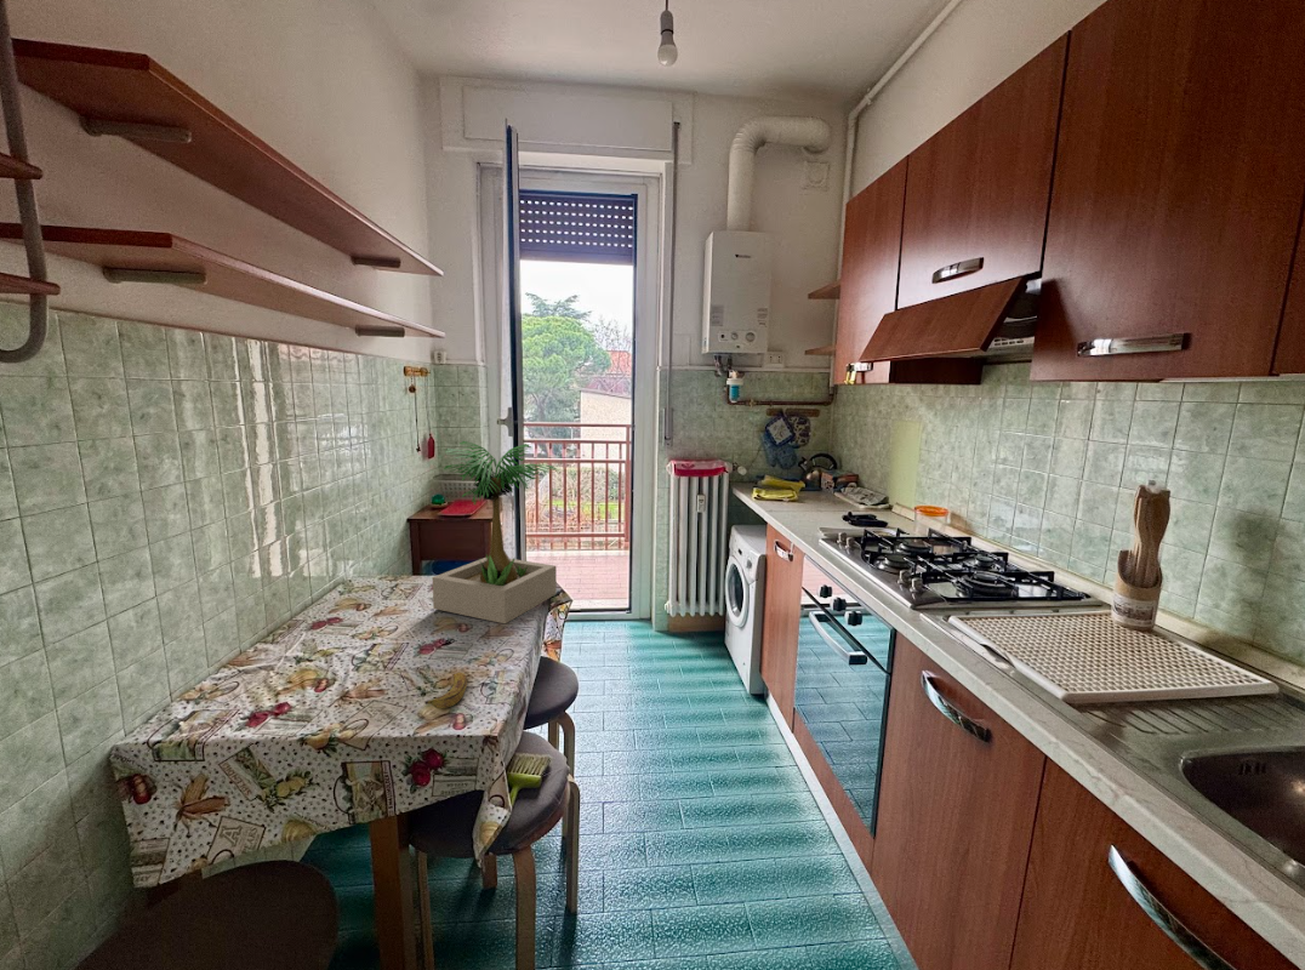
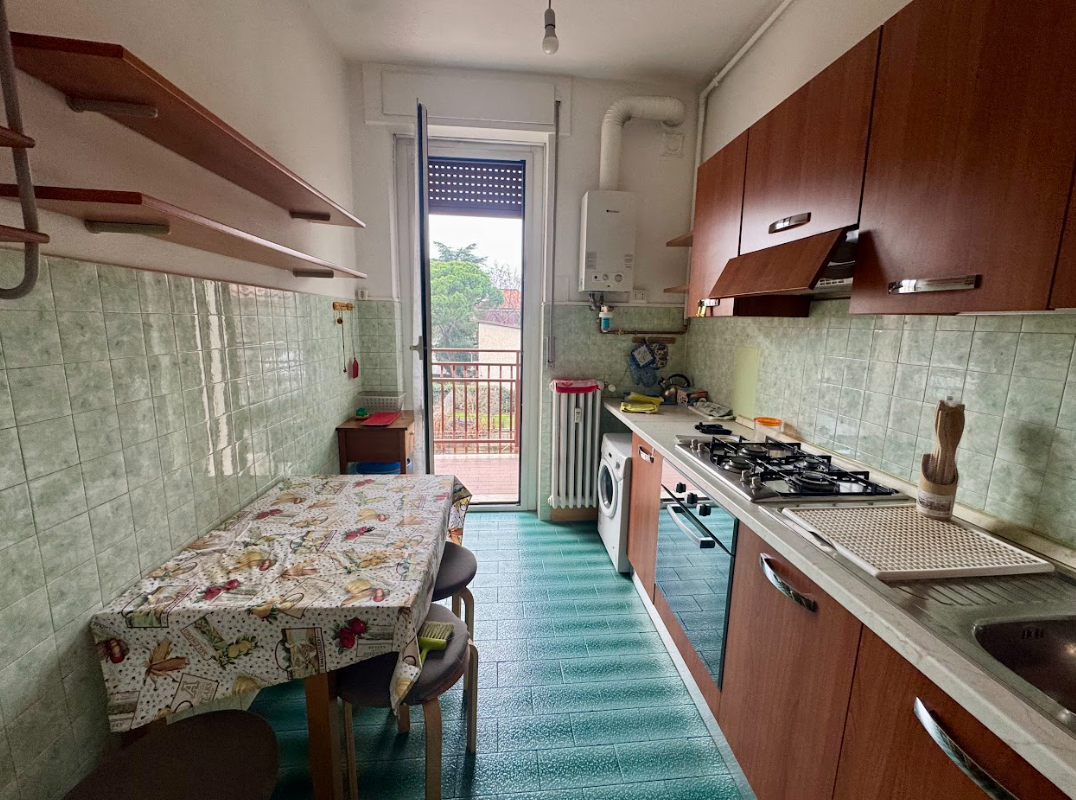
- banana [423,672,468,709]
- potted plant [431,440,558,624]
